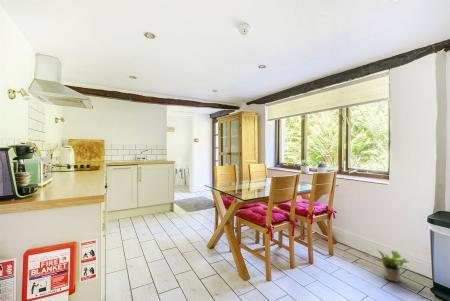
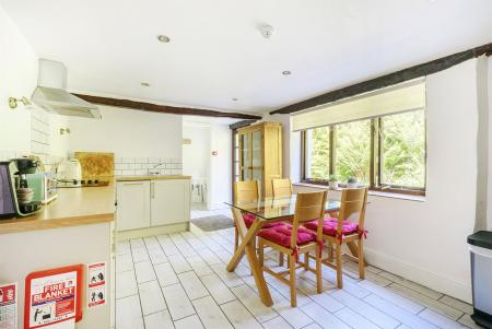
- potted plant [373,248,409,282]
